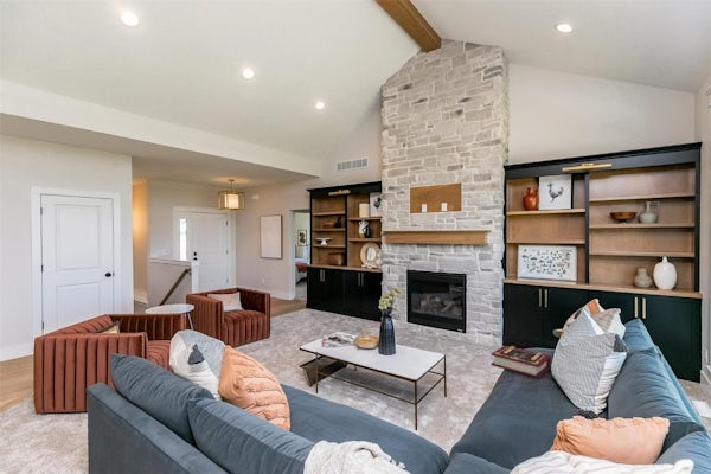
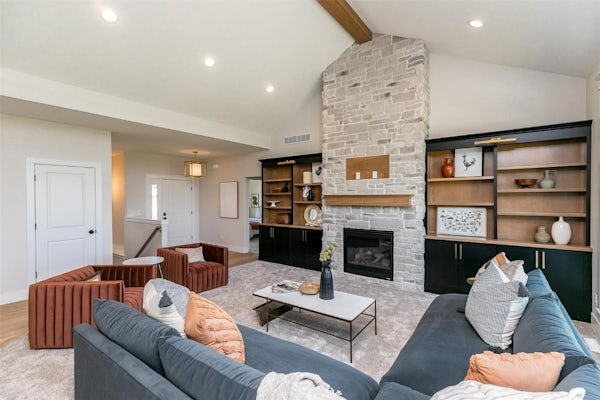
- book [489,345,552,379]
